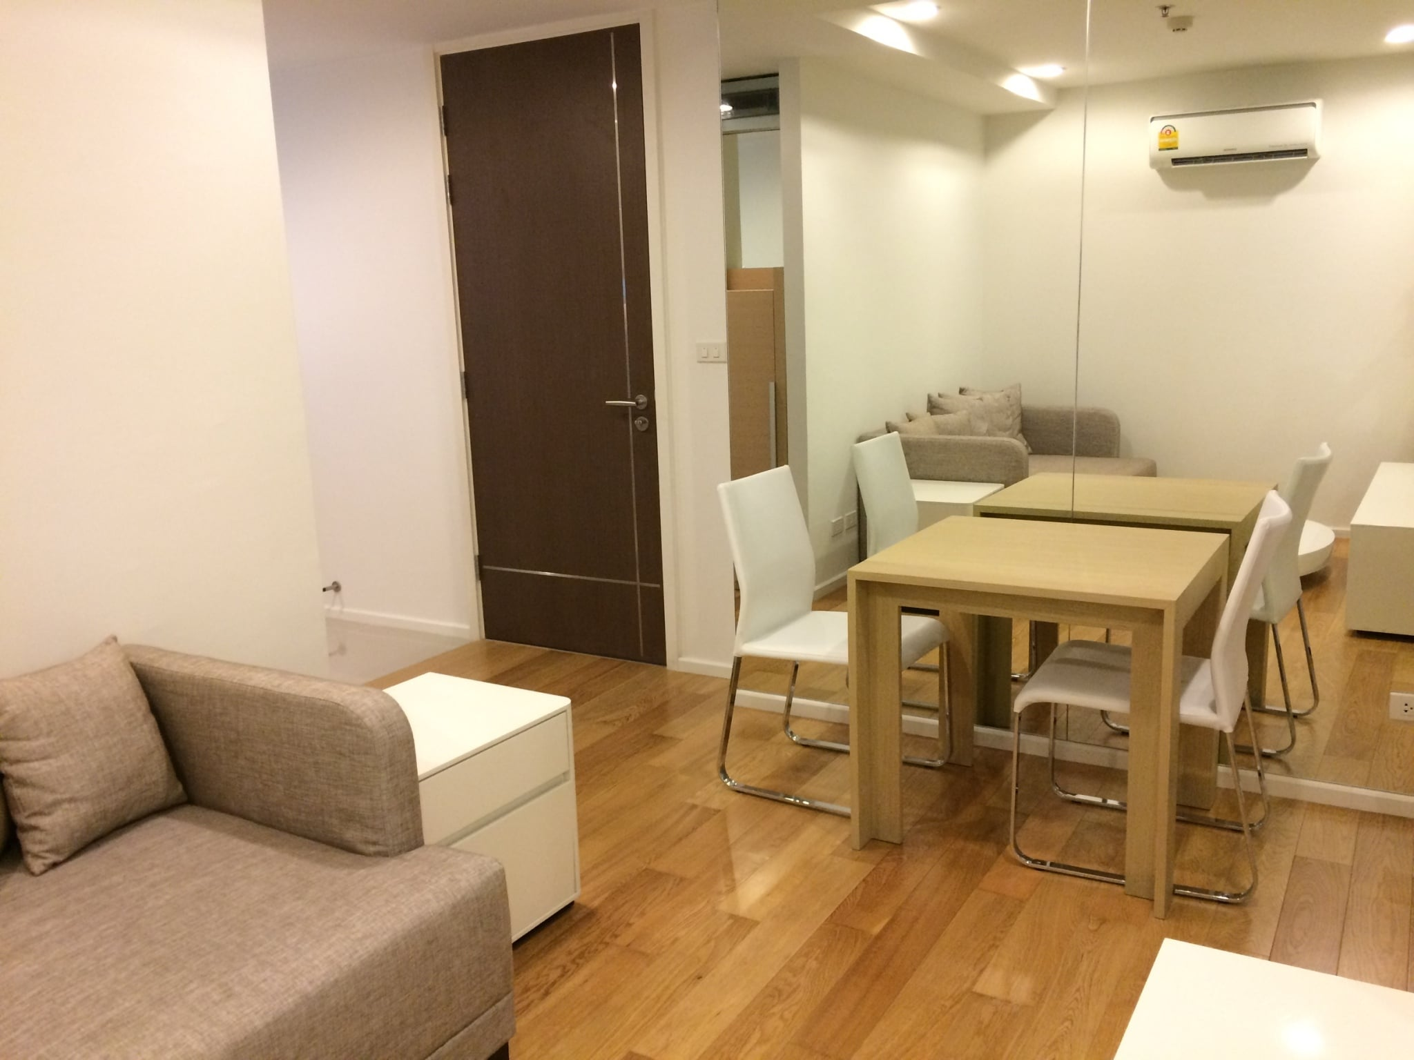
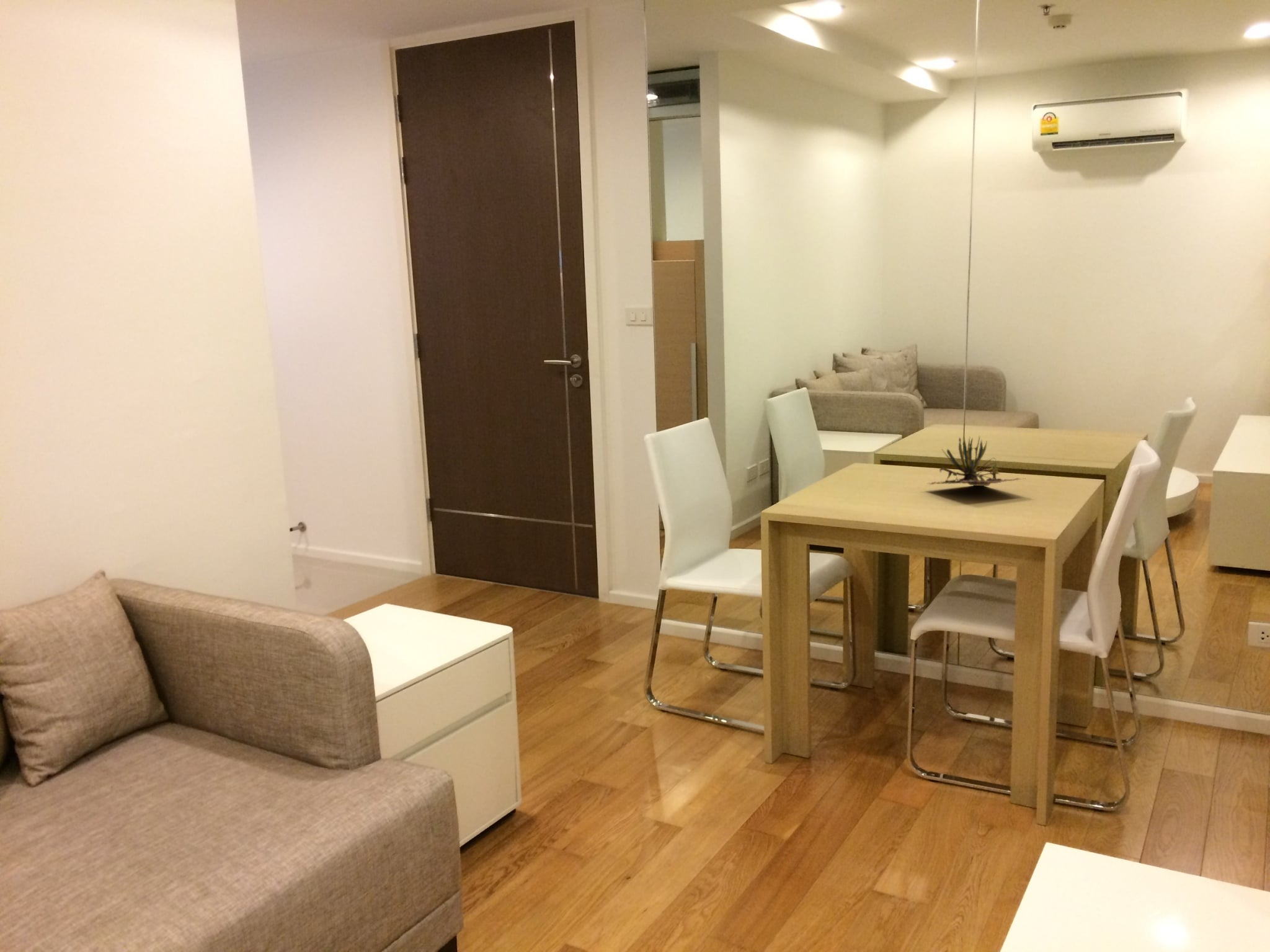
+ succulent plant [926,435,1026,487]
